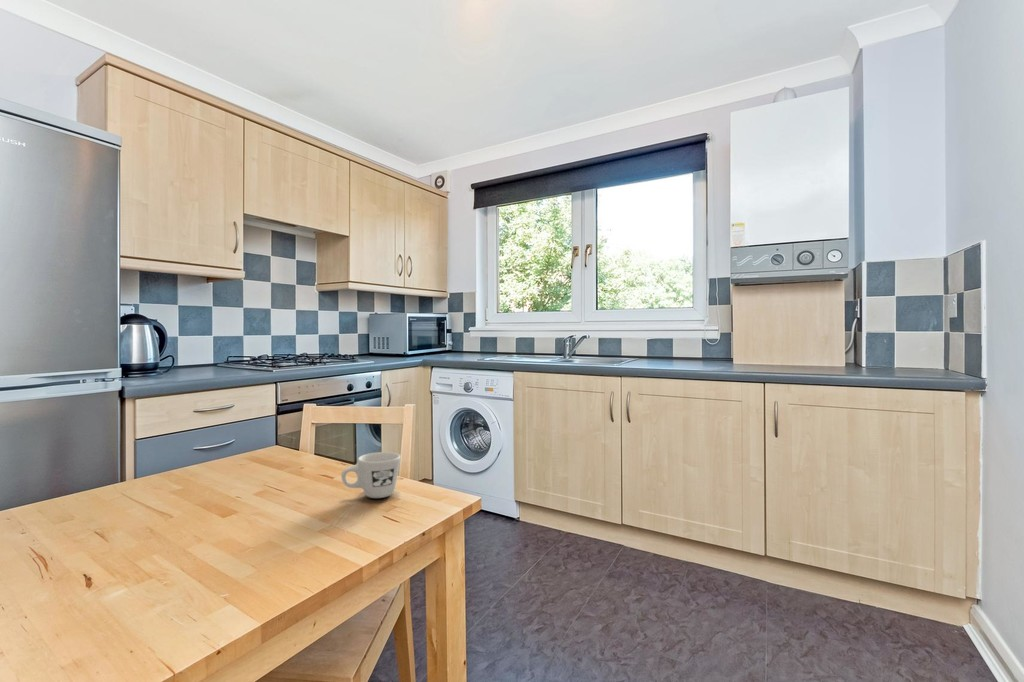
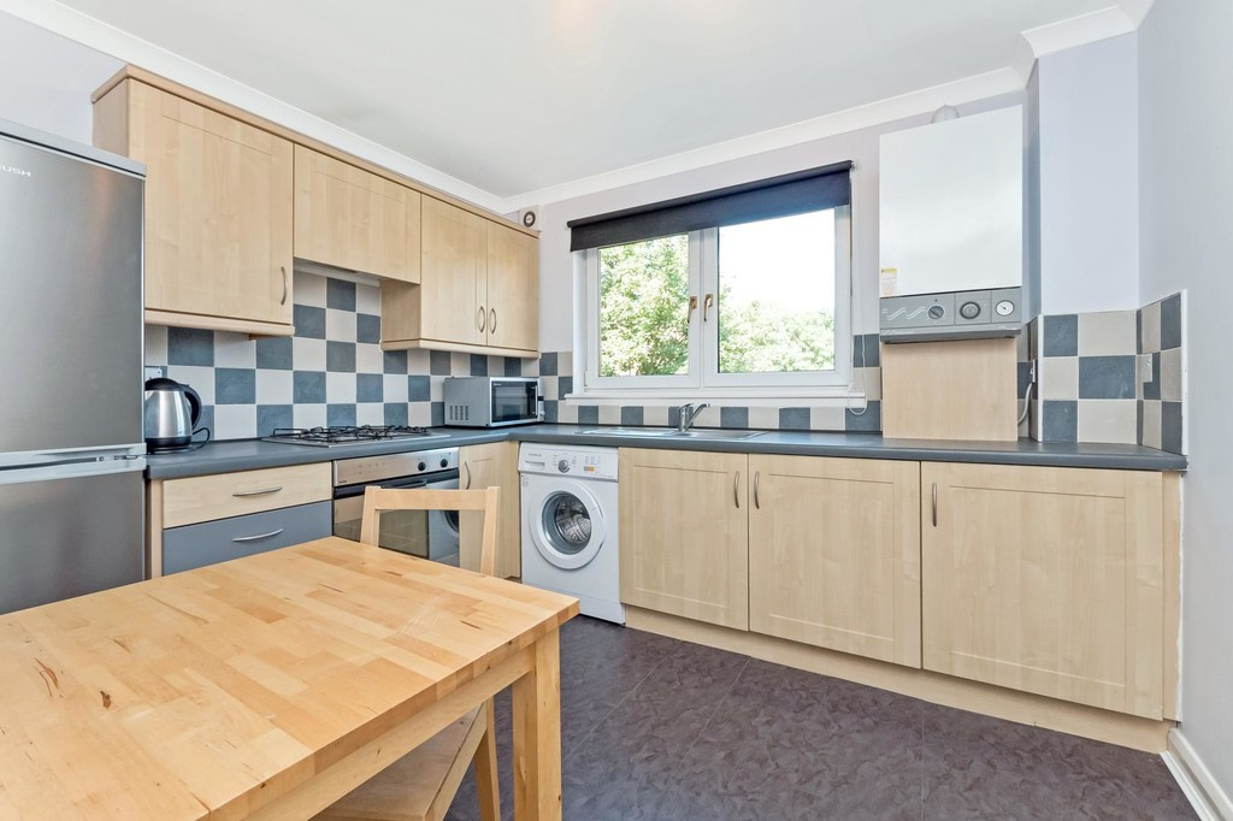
- mug [340,451,402,499]
